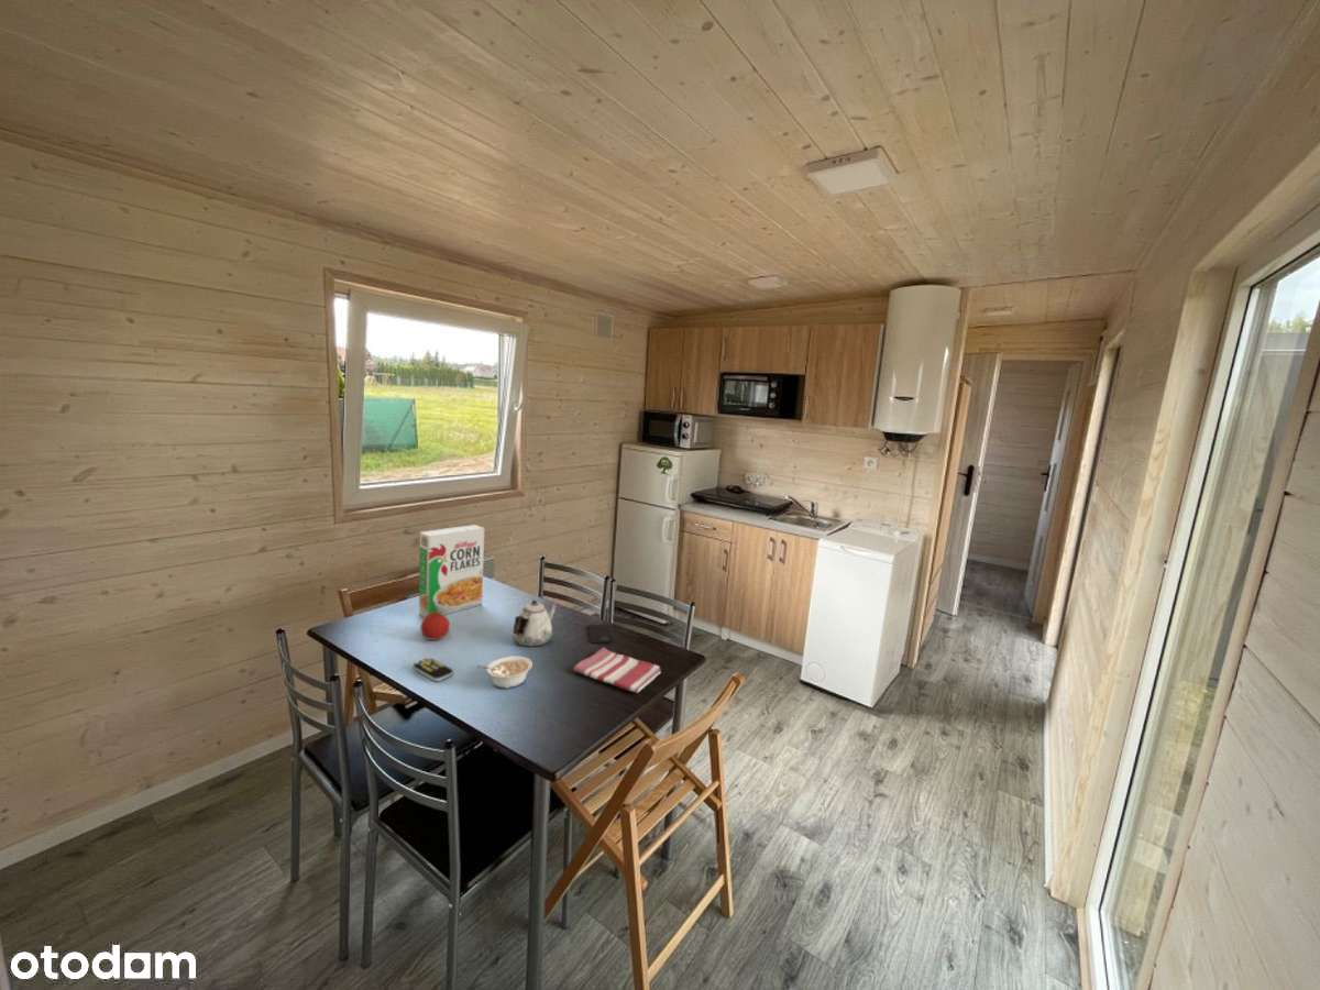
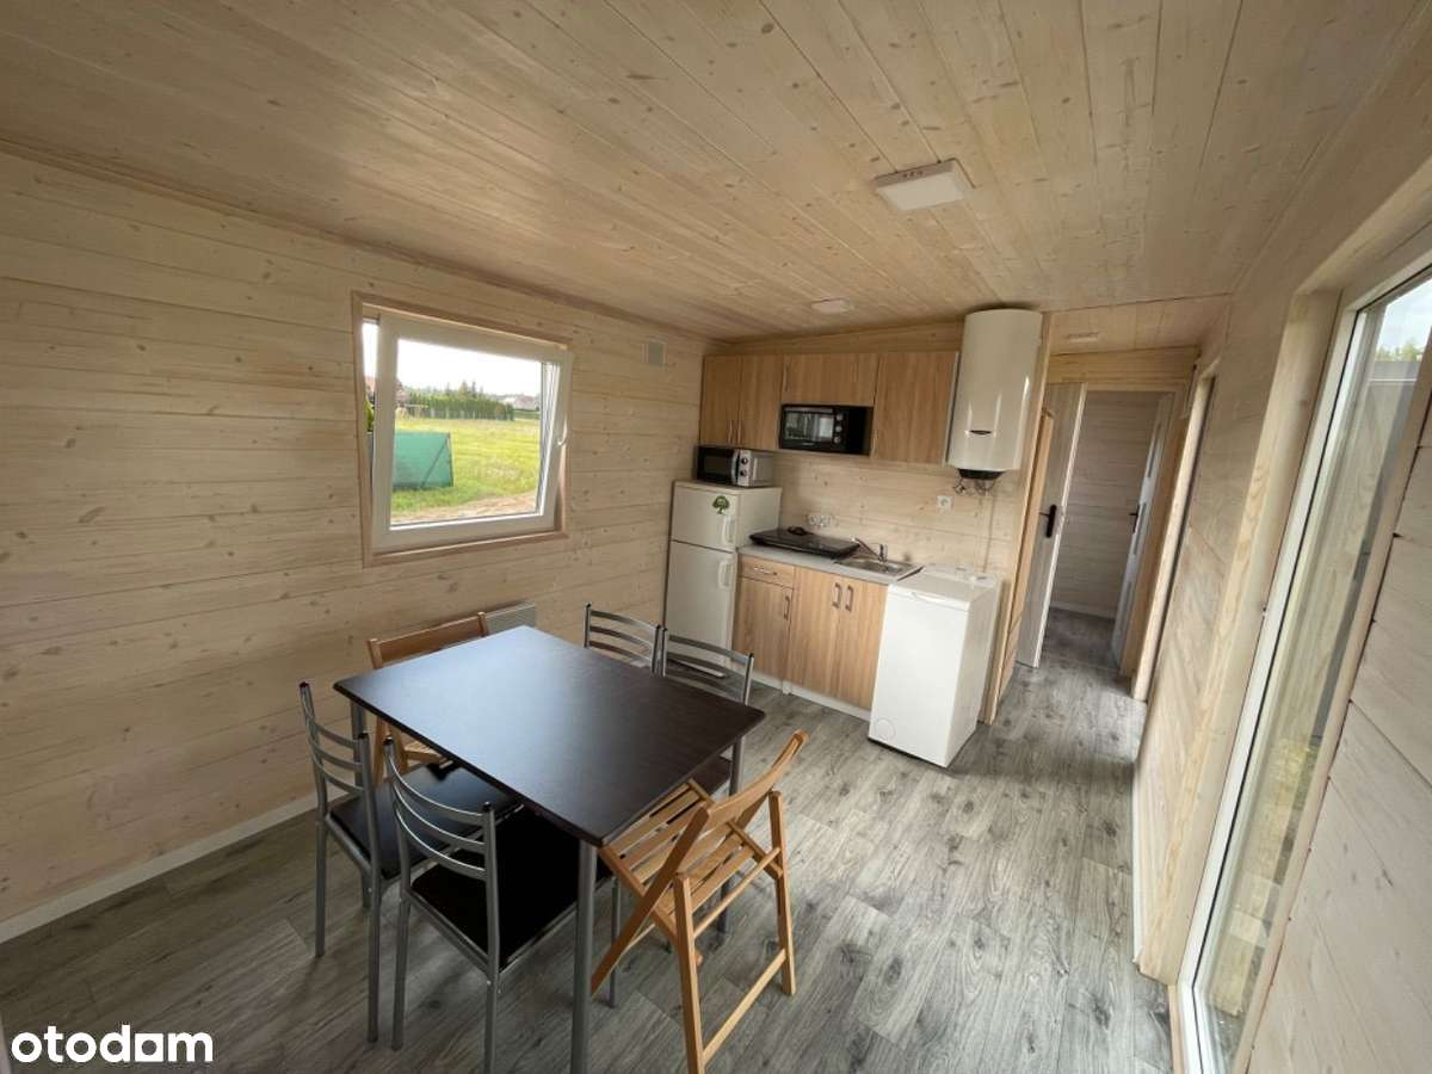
- dish towel [572,647,662,694]
- fruit [419,609,451,641]
- smartphone [586,624,612,645]
- cereal box [418,524,485,618]
- legume [475,654,534,690]
- teapot [512,600,557,648]
- remote control [413,657,454,682]
